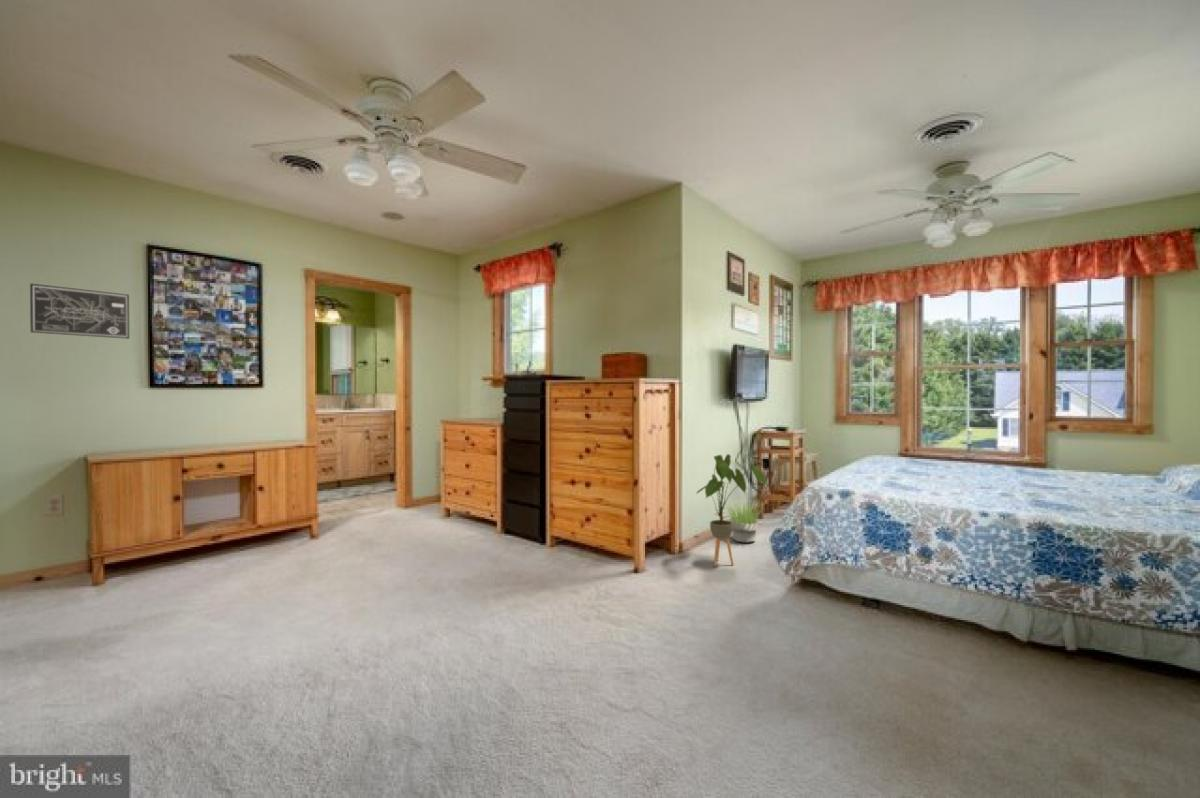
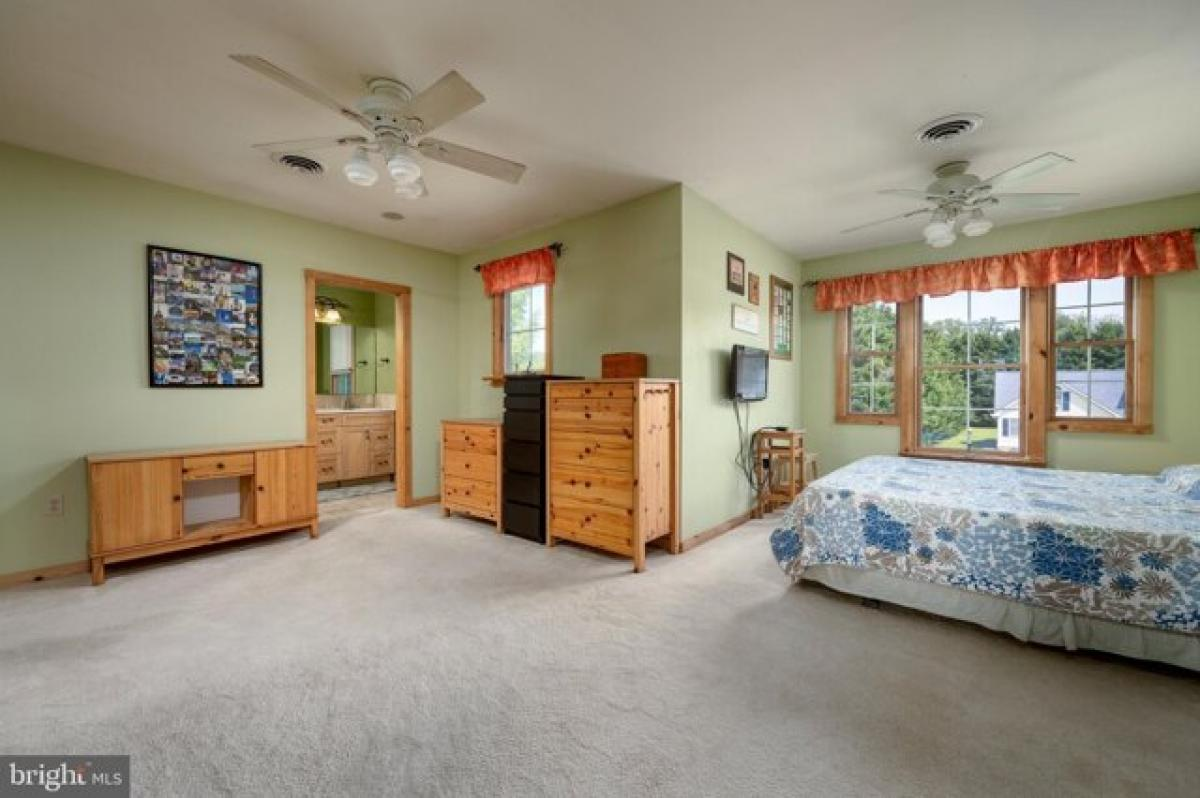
- potted plant [723,498,763,544]
- house plant [695,453,768,567]
- wall art [29,282,130,340]
